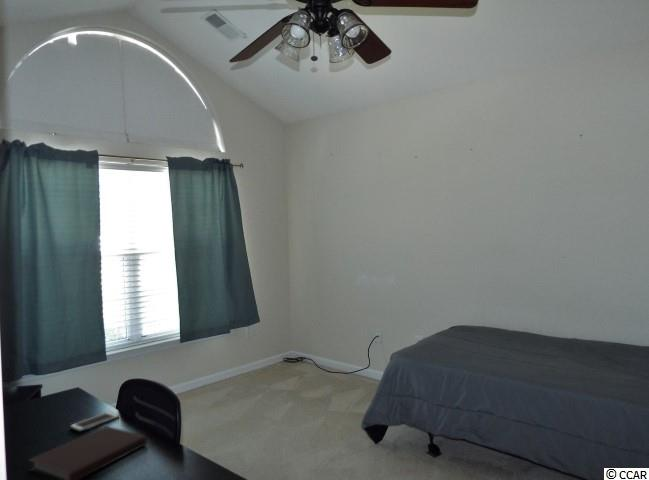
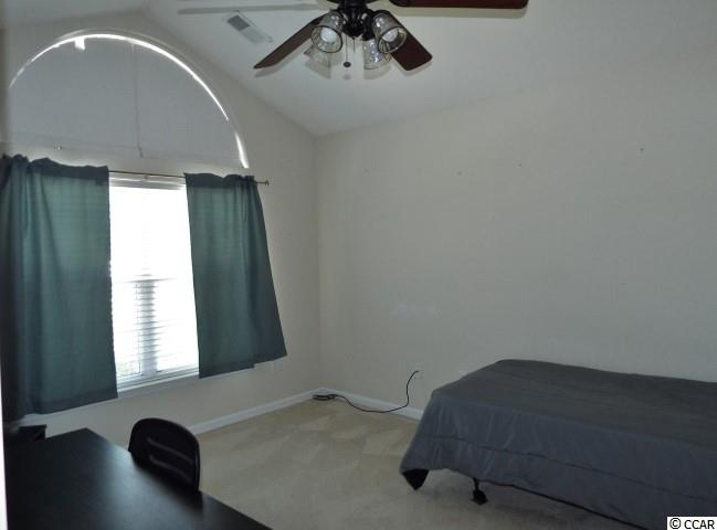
- cell phone [69,410,121,433]
- notebook [27,425,148,480]
